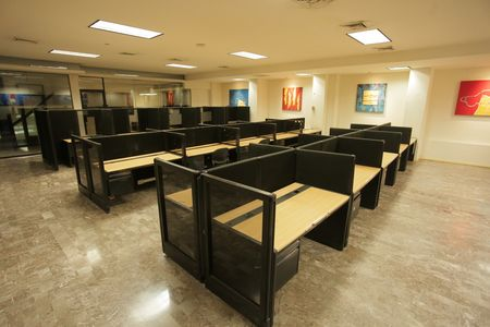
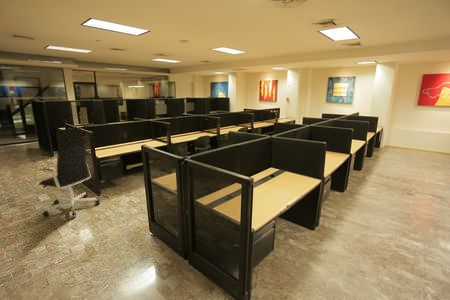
+ office chair [37,126,101,217]
